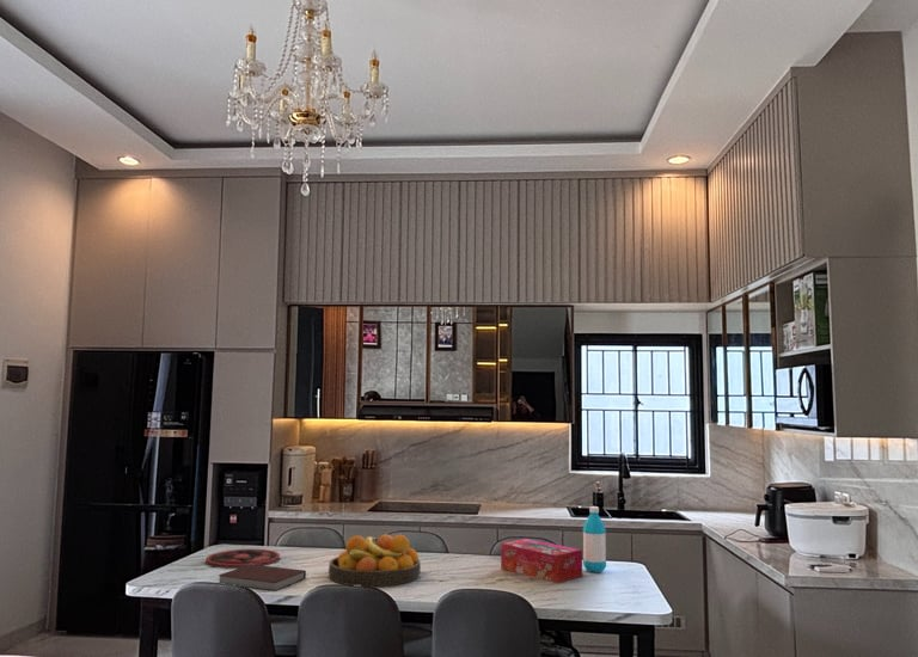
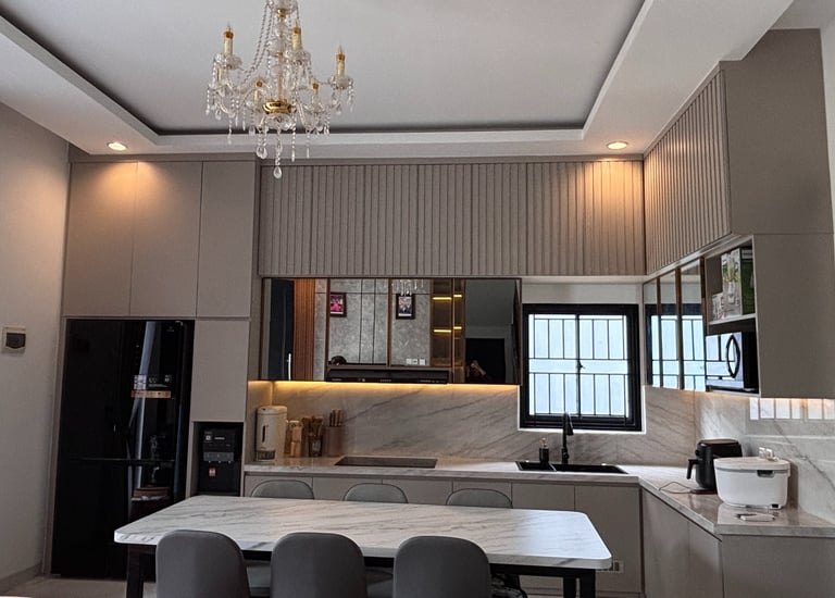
- fruit bowl [328,534,422,589]
- notebook [218,564,307,592]
- tissue box [500,538,583,584]
- plate [204,548,281,570]
- water bottle [582,505,607,573]
